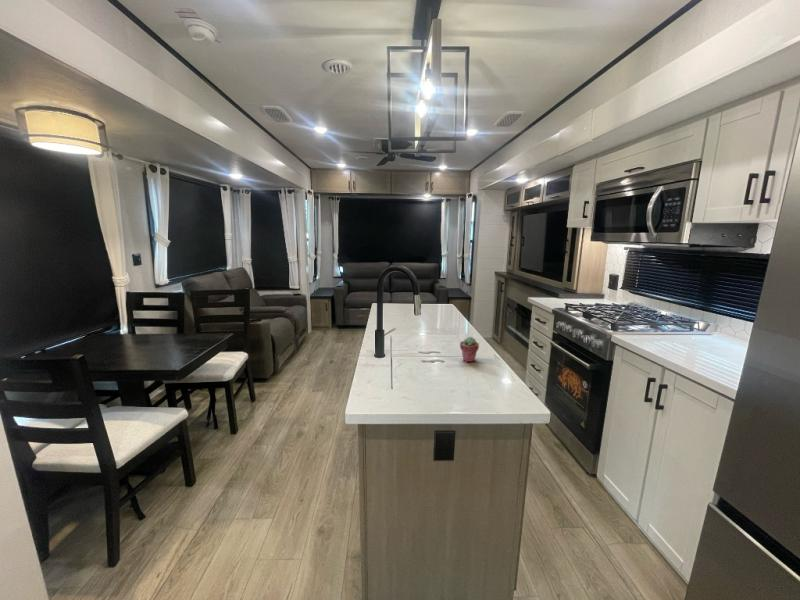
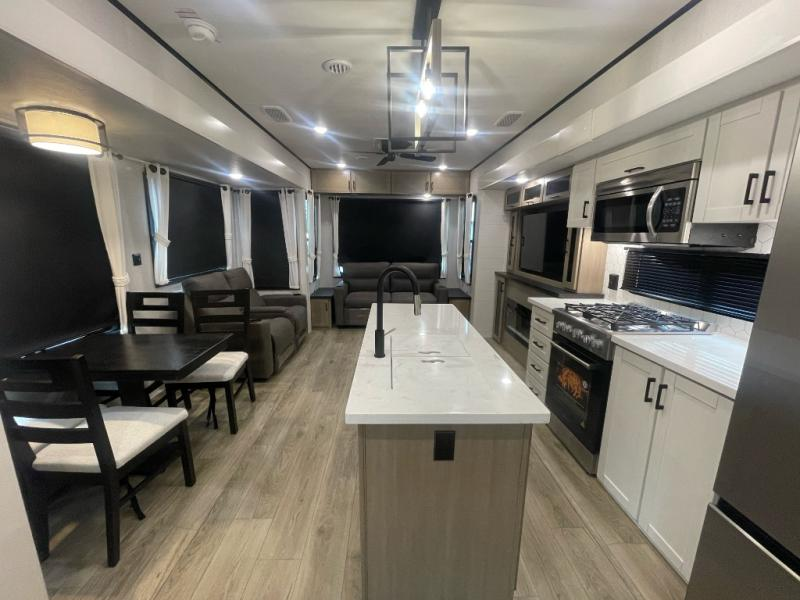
- potted succulent [459,336,480,363]
